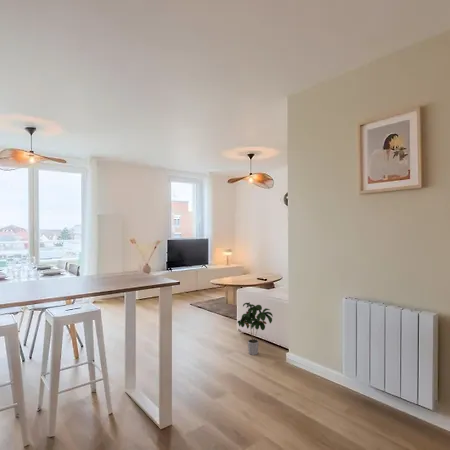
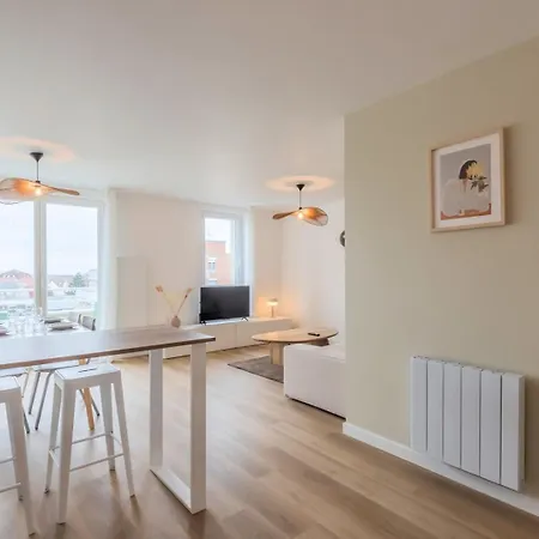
- potted plant [237,301,274,356]
